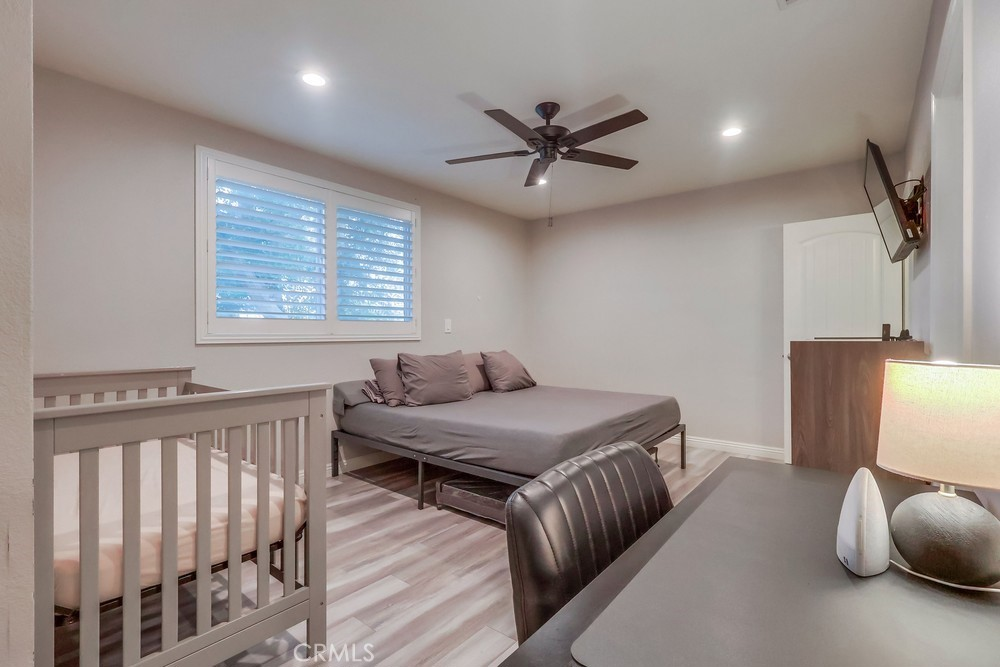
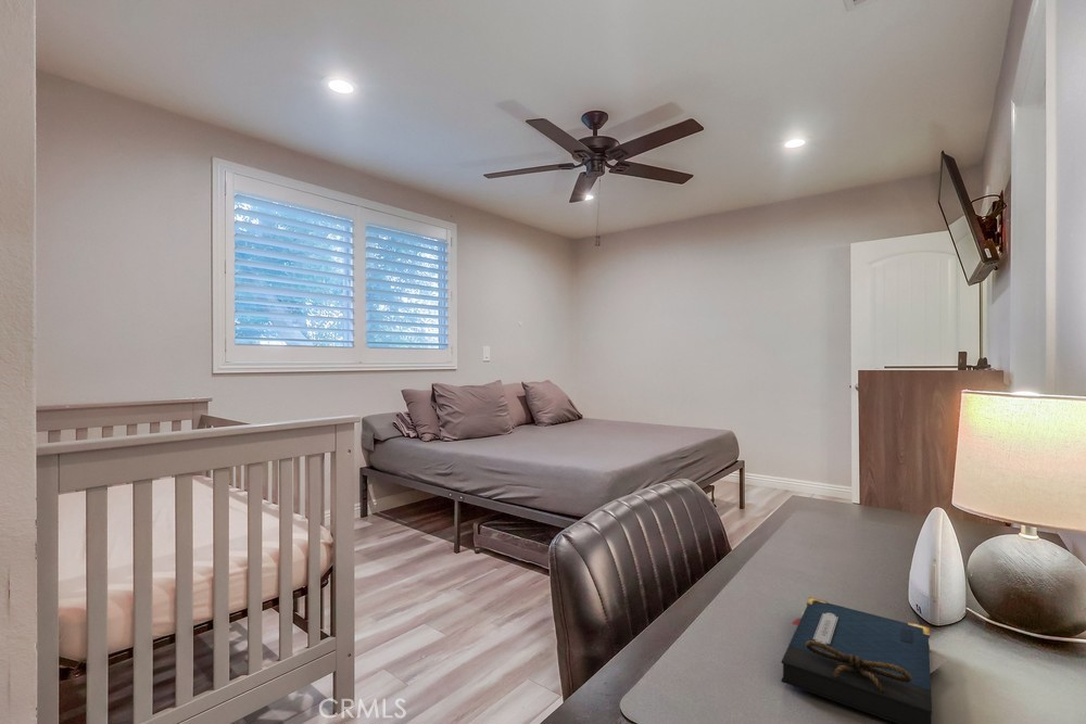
+ notebook [780,596,949,724]
